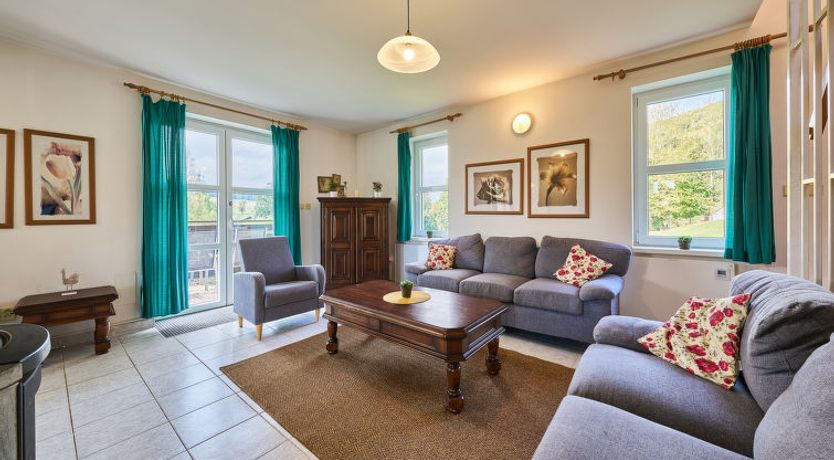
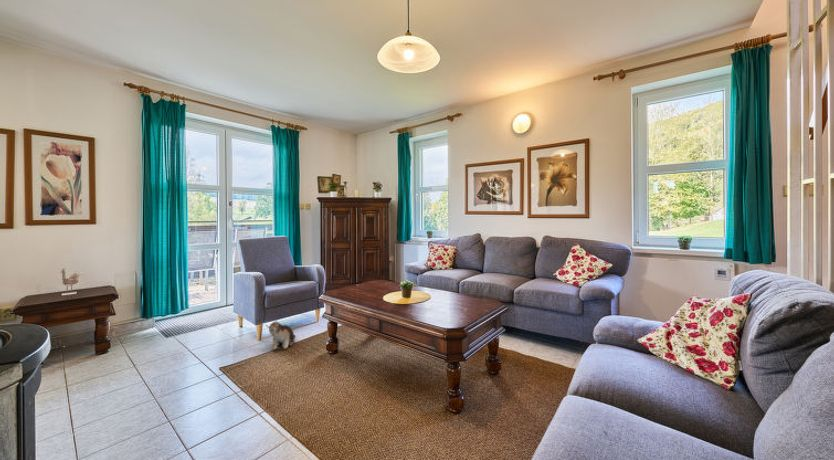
+ plush toy [265,320,296,351]
